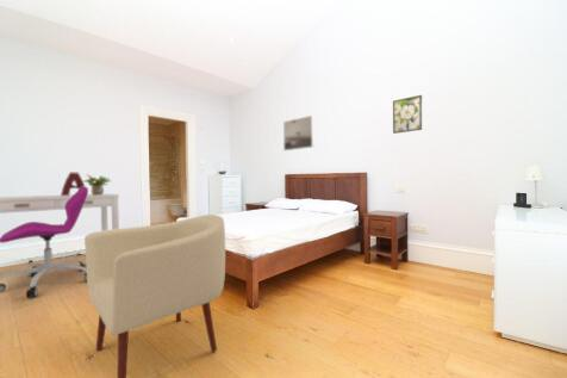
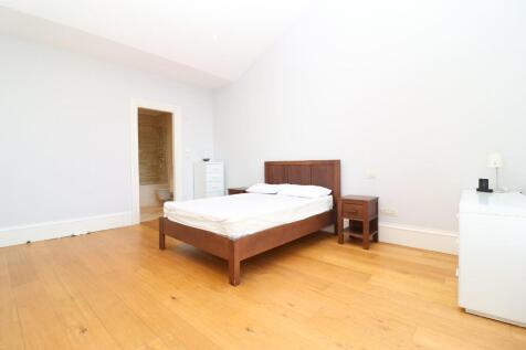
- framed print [282,114,314,151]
- potted plant [83,173,111,196]
- armchair [83,213,226,378]
- desk [0,193,120,231]
- office chair [0,186,89,298]
- letter holder [60,171,86,196]
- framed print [392,94,423,135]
